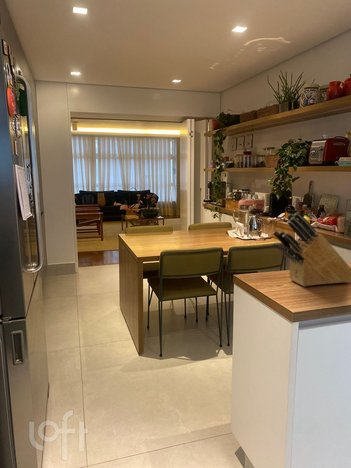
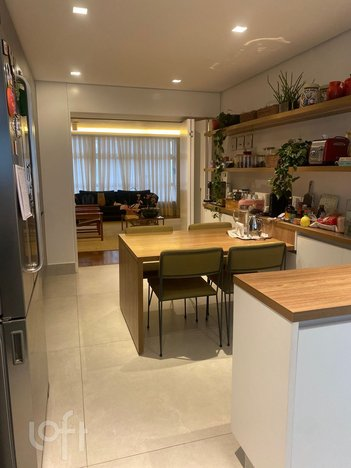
- knife block [272,211,351,287]
